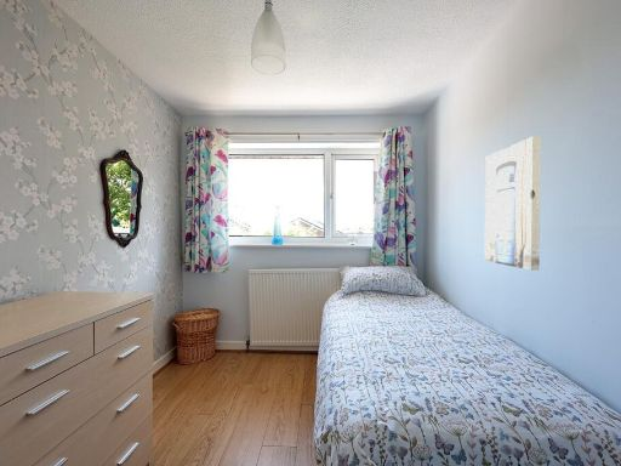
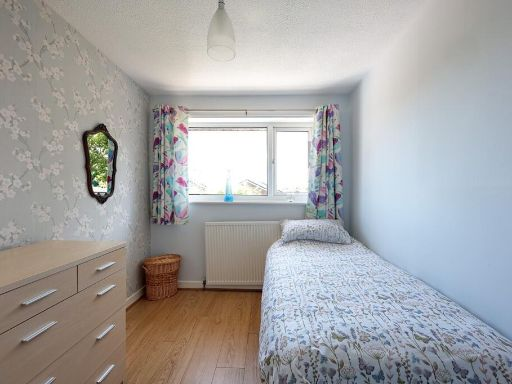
- wall art [484,135,542,272]
